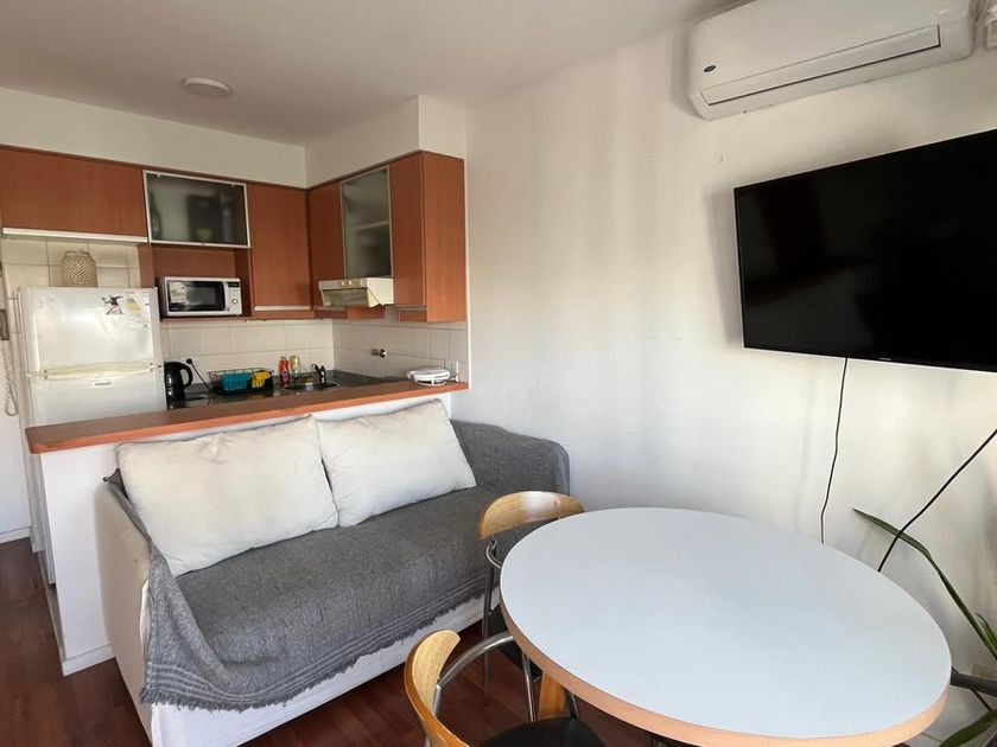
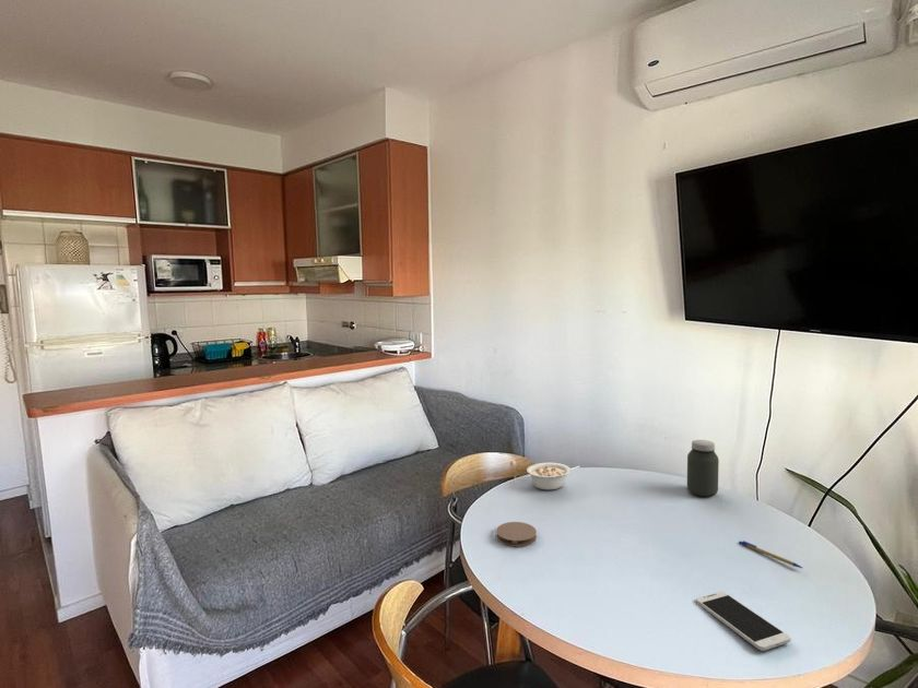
+ coaster [495,521,538,547]
+ legume [526,462,580,490]
+ pen [738,539,803,569]
+ smartphone [695,591,792,652]
+ jar [686,439,720,498]
